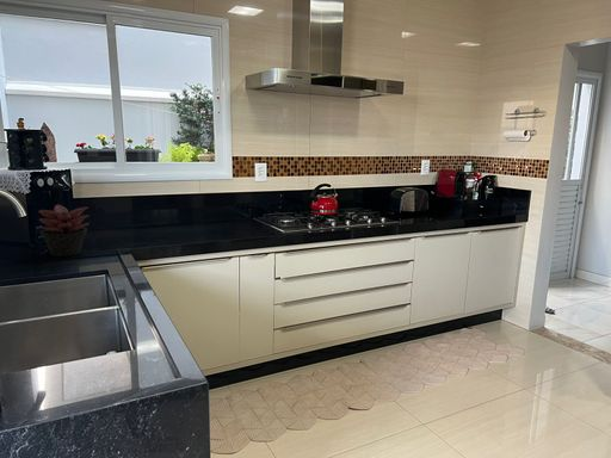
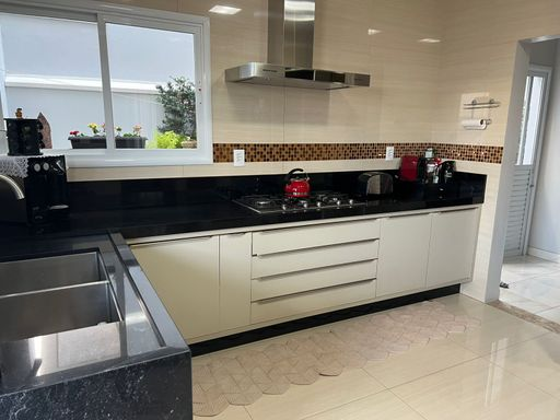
- succulent plant [37,204,91,258]
